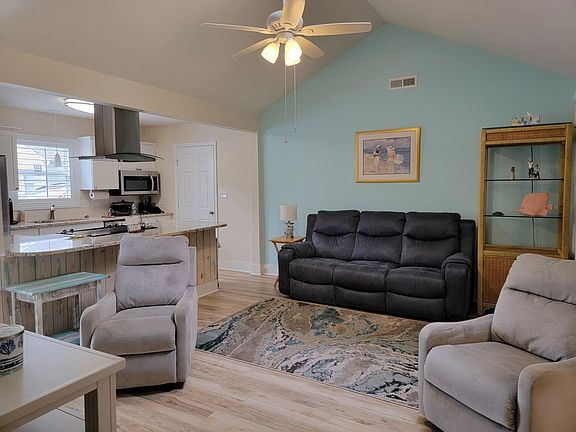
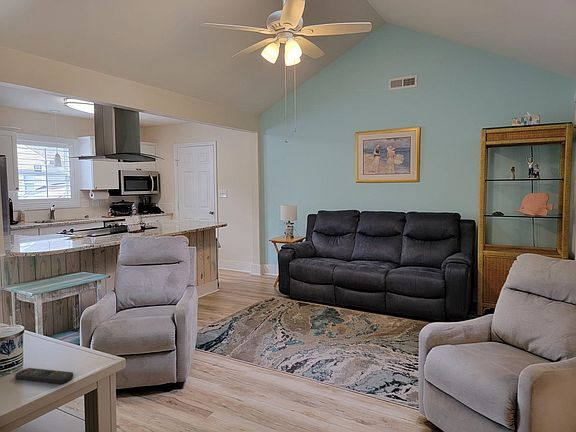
+ remote control [14,367,74,385]
